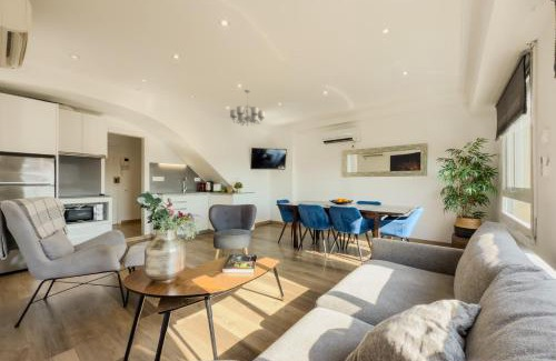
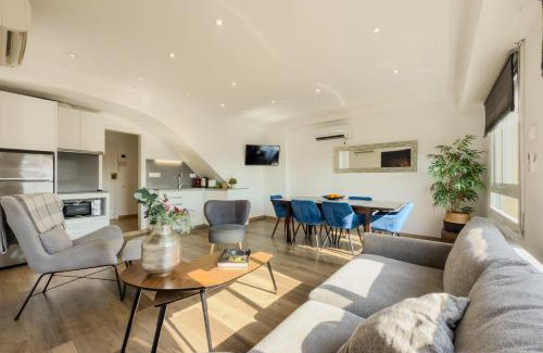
- chandelier [229,89,266,128]
